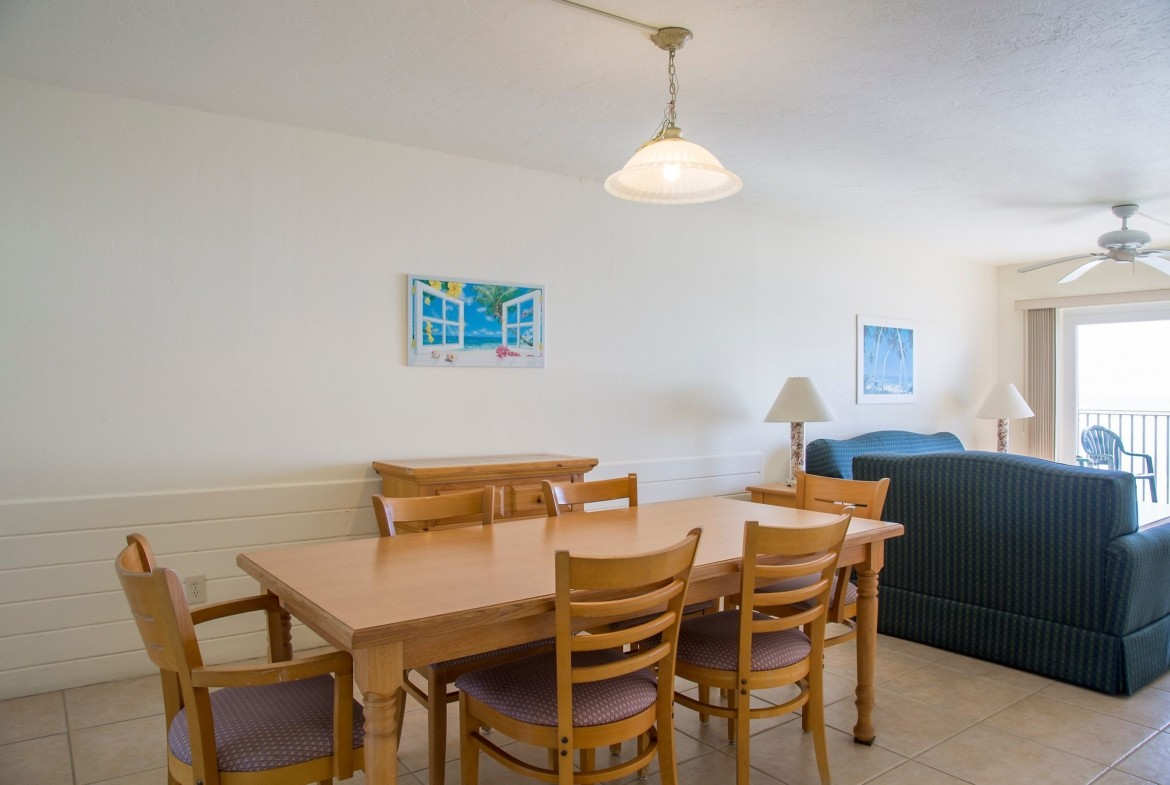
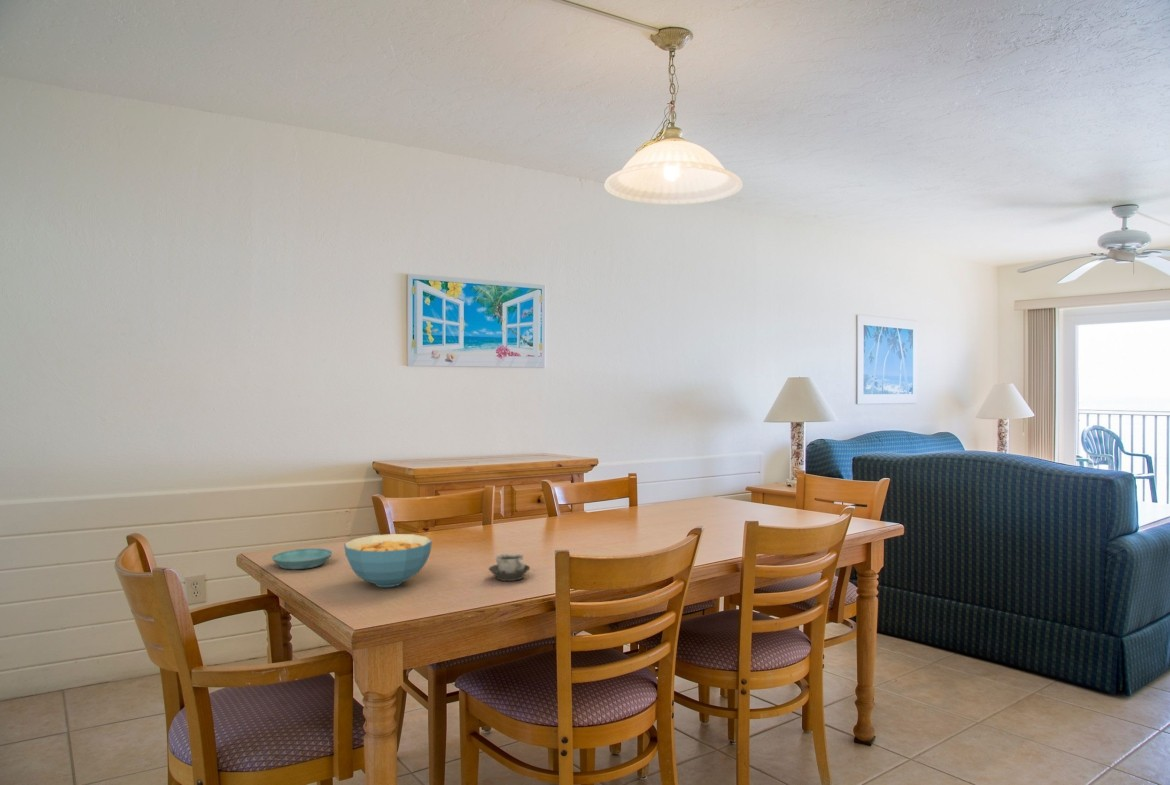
+ cup [488,552,531,582]
+ saucer [271,547,333,570]
+ cereal bowl [343,533,433,588]
